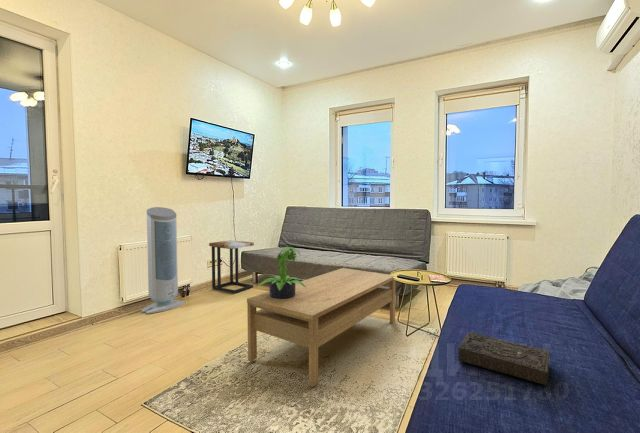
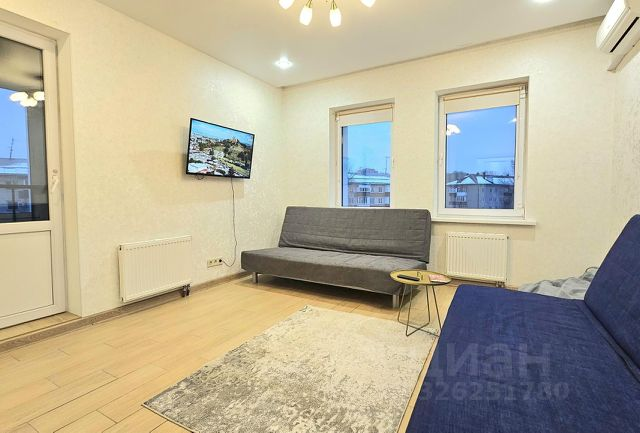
- potted plant [257,246,306,299]
- side table [208,239,255,295]
- coffee table [246,267,397,388]
- air purifier [140,206,186,315]
- book [457,331,551,386]
